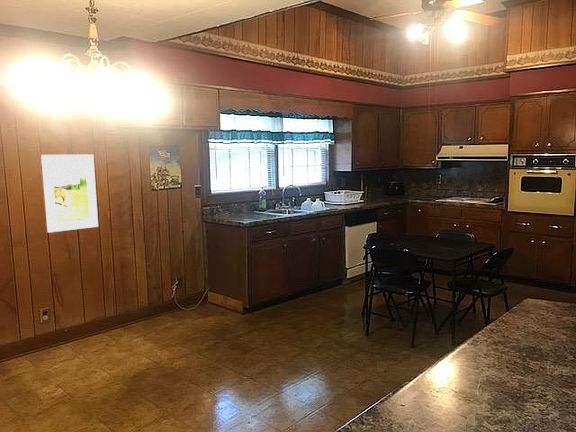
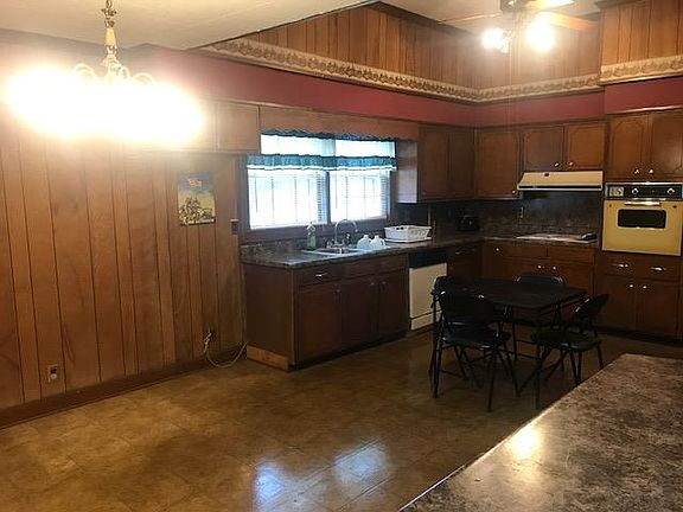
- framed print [40,153,99,234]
